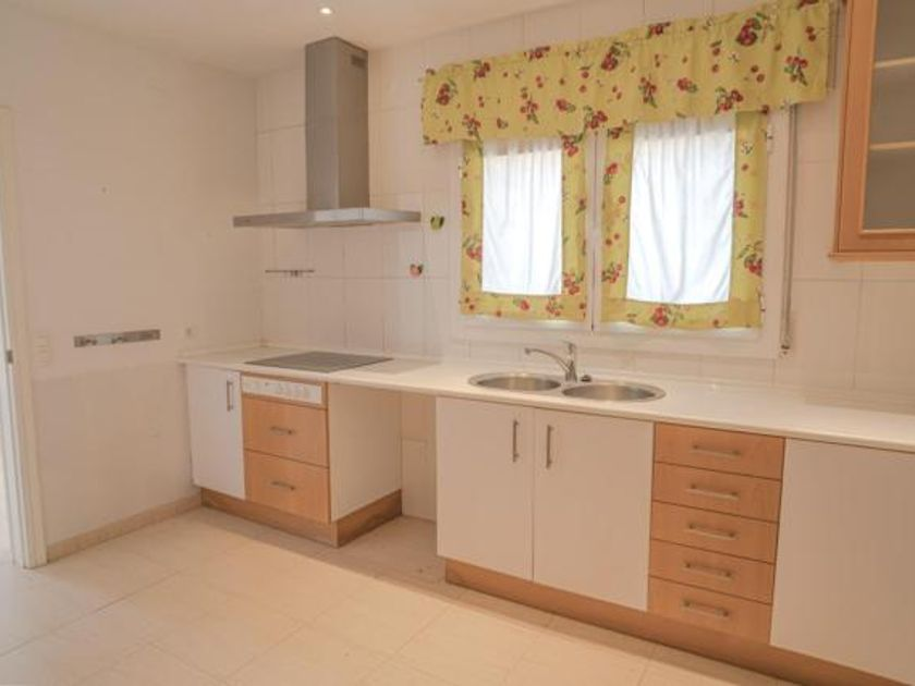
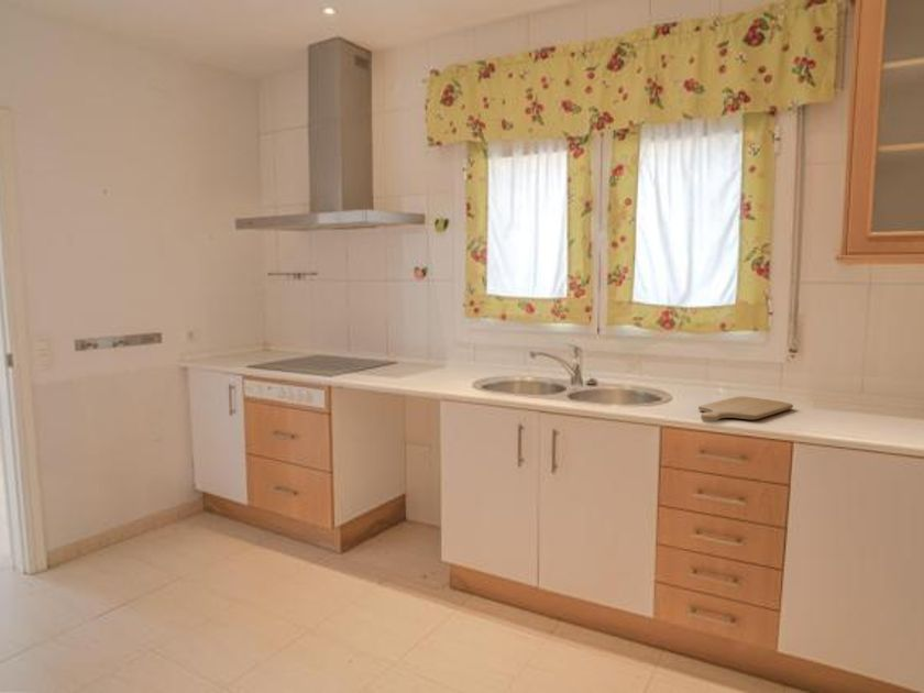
+ chopping board [697,396,794,422]
